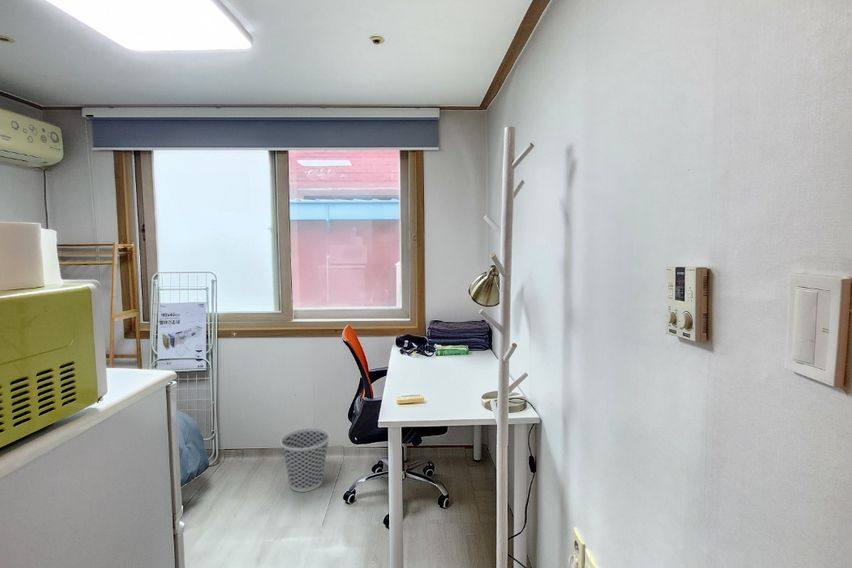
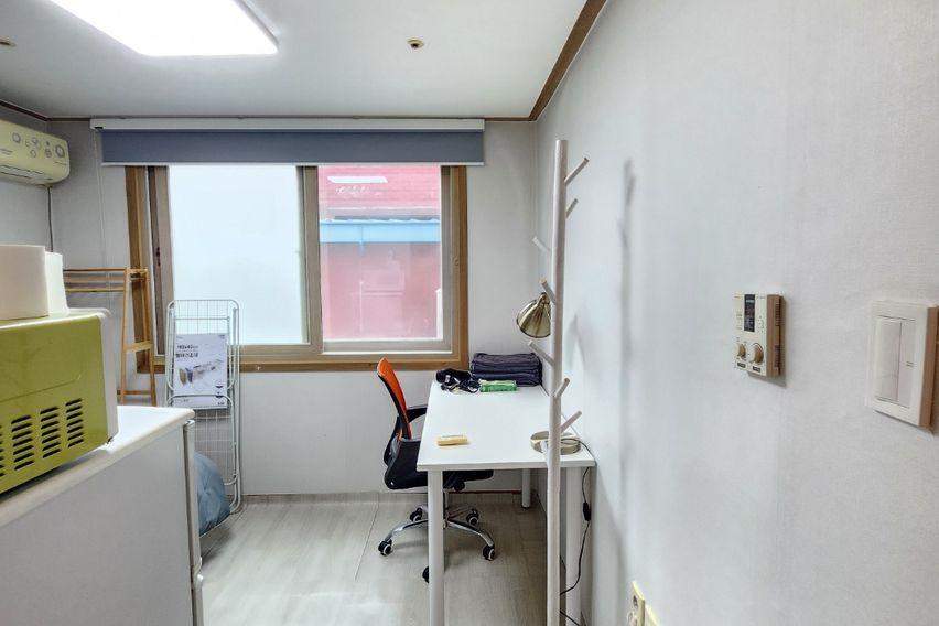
- wastebasket [279,427,331,493]
